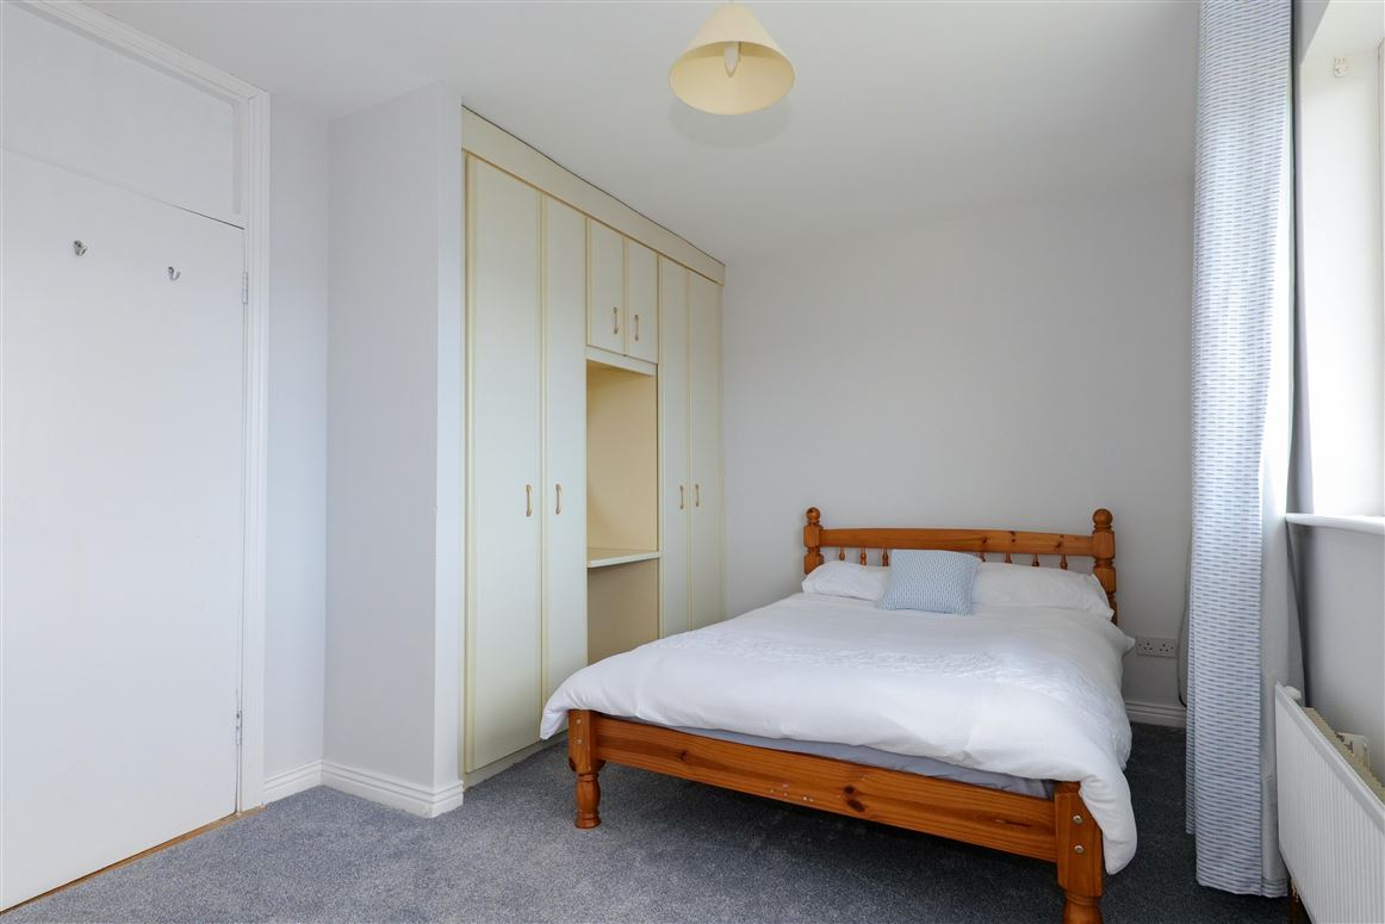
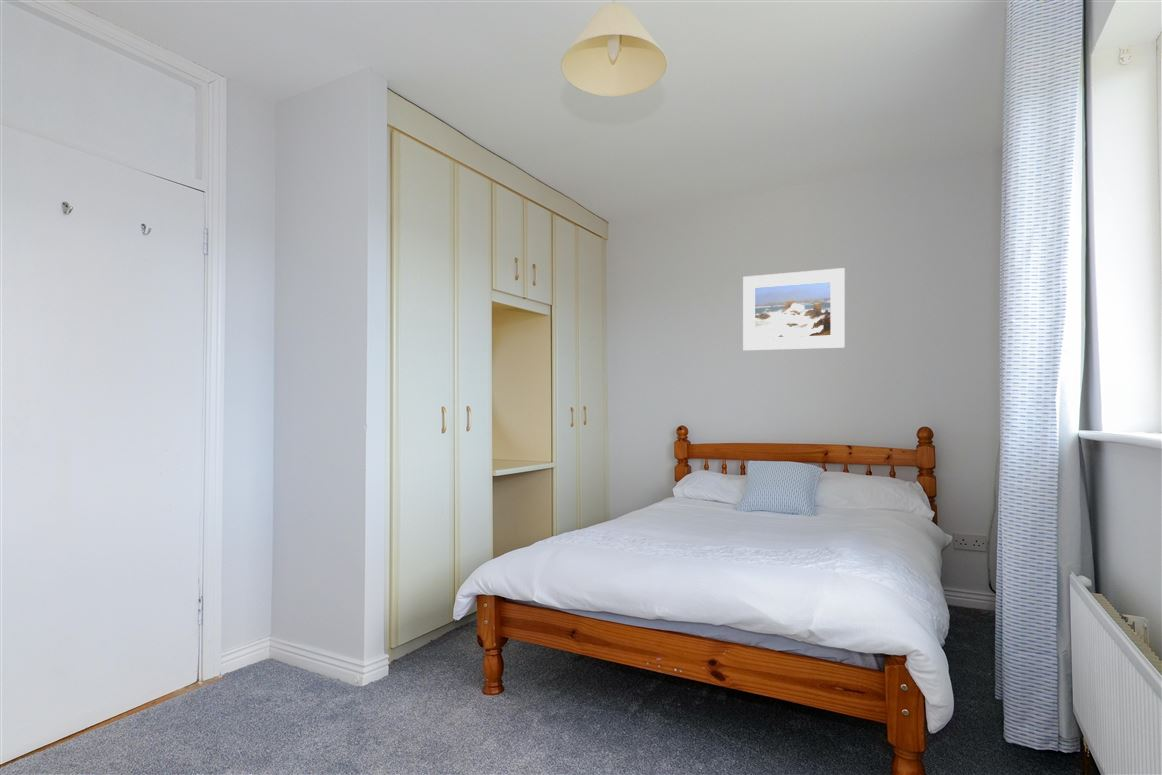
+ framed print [742,267,846,352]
